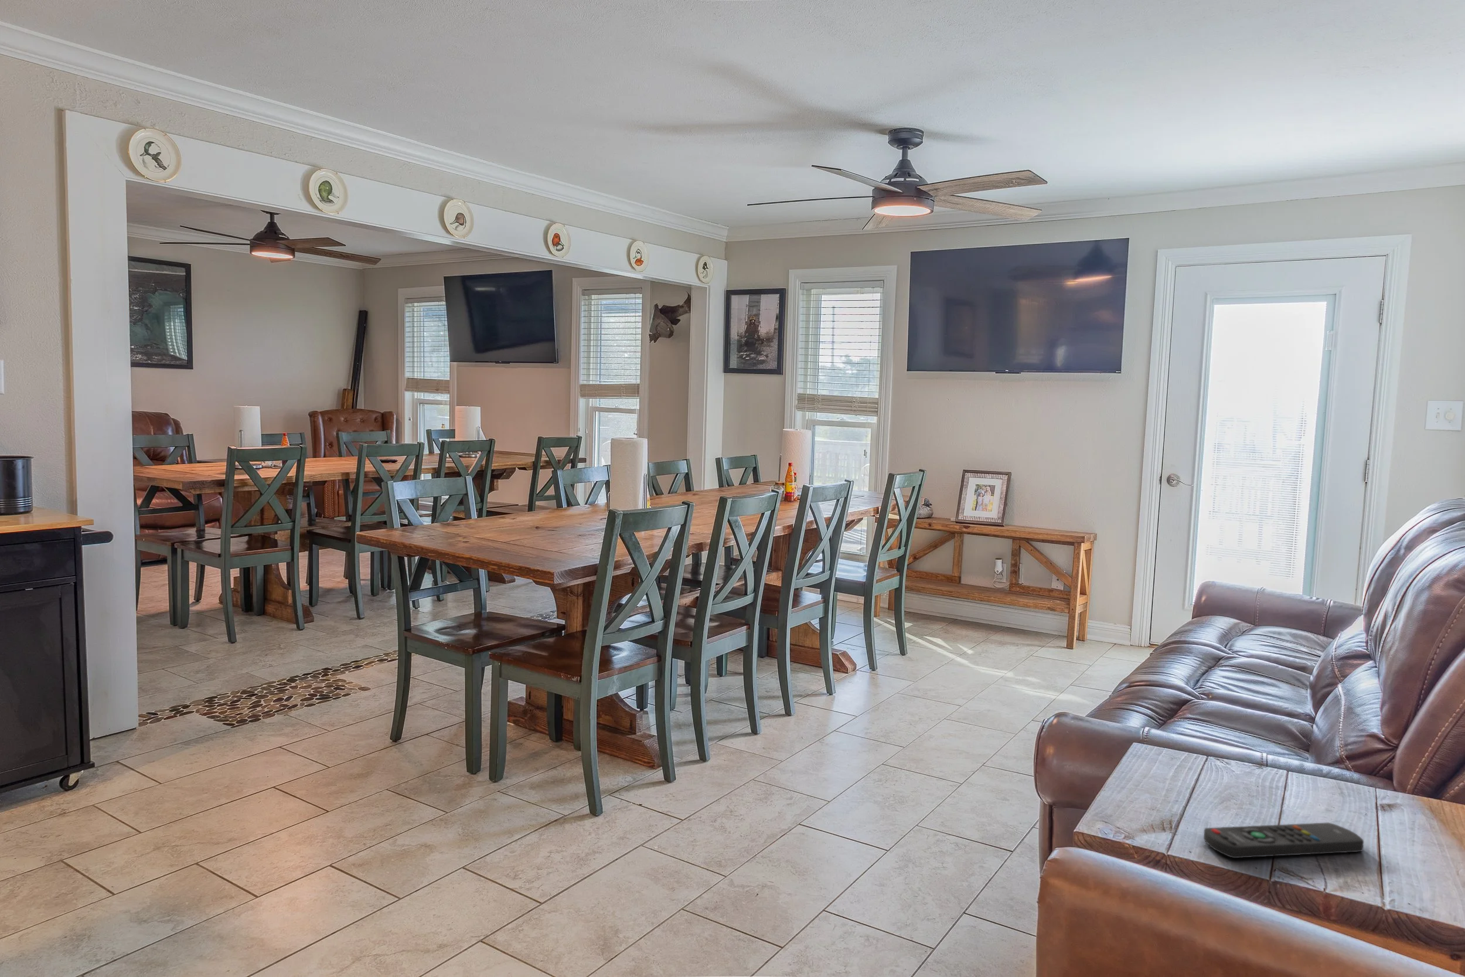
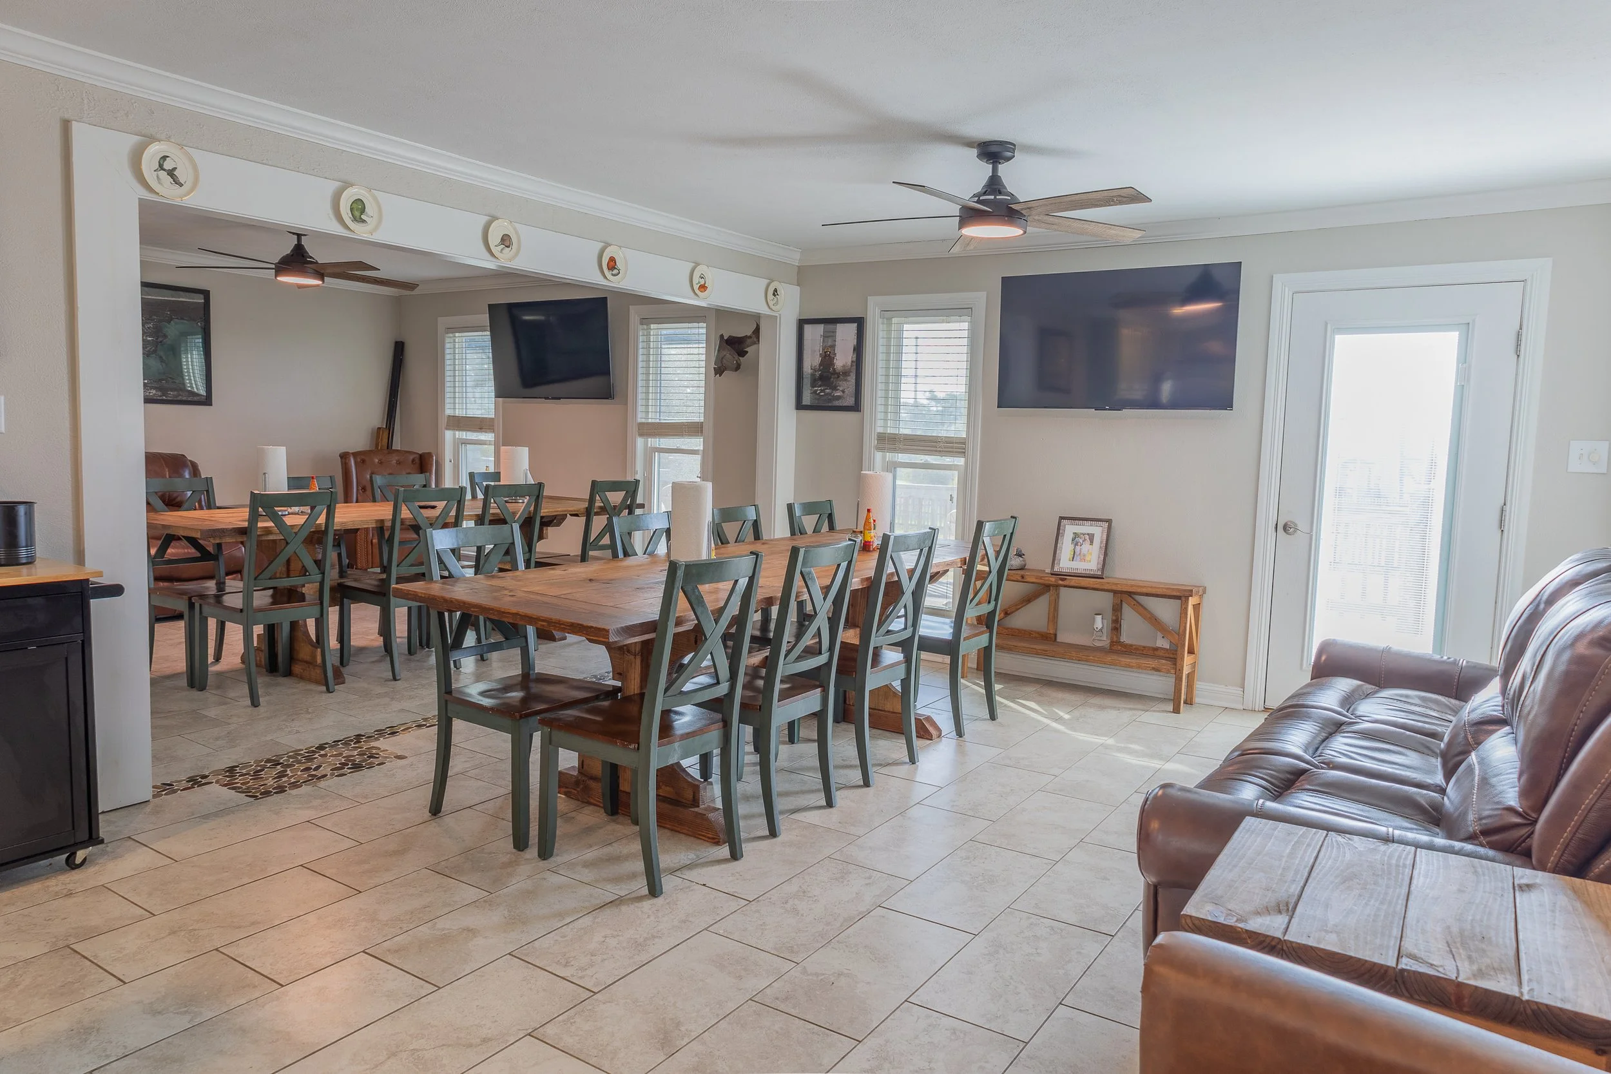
- remote control [1203,822,1365,858]
